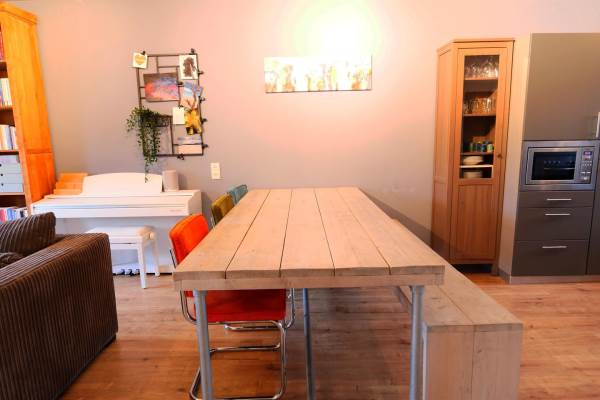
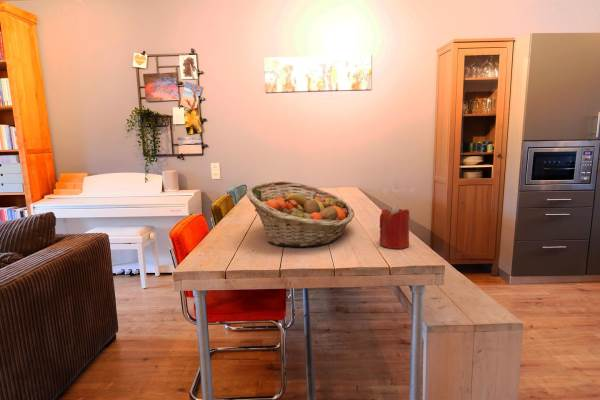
+ fruit basket [245,180,355,248]
+ candle [378,204,410,250]
